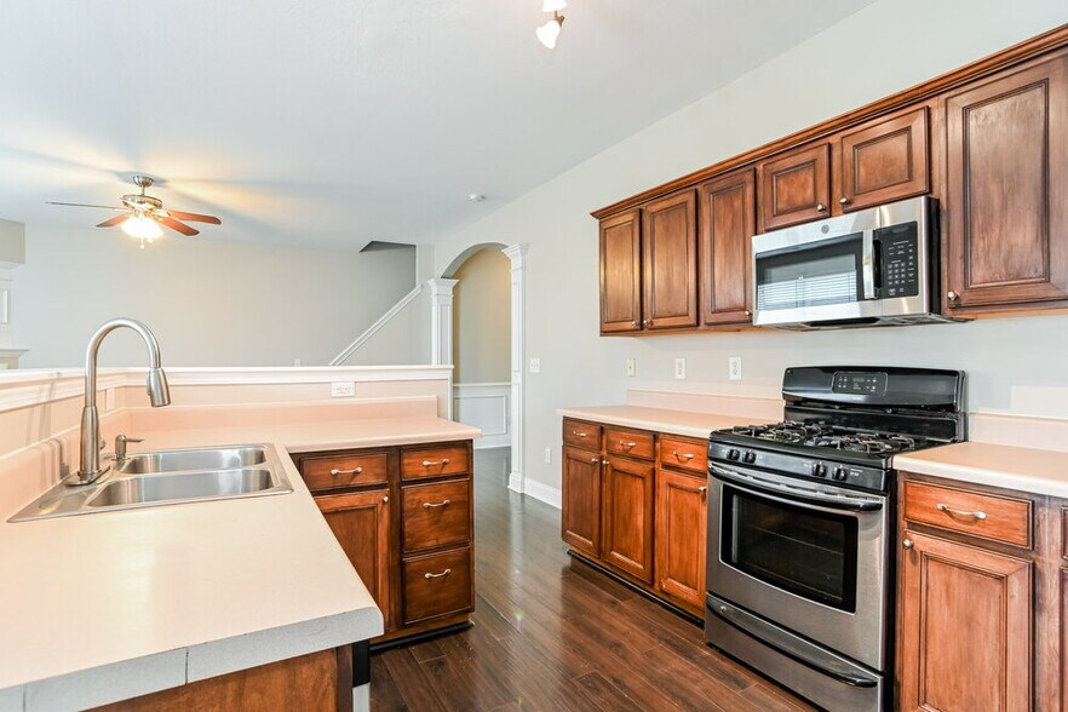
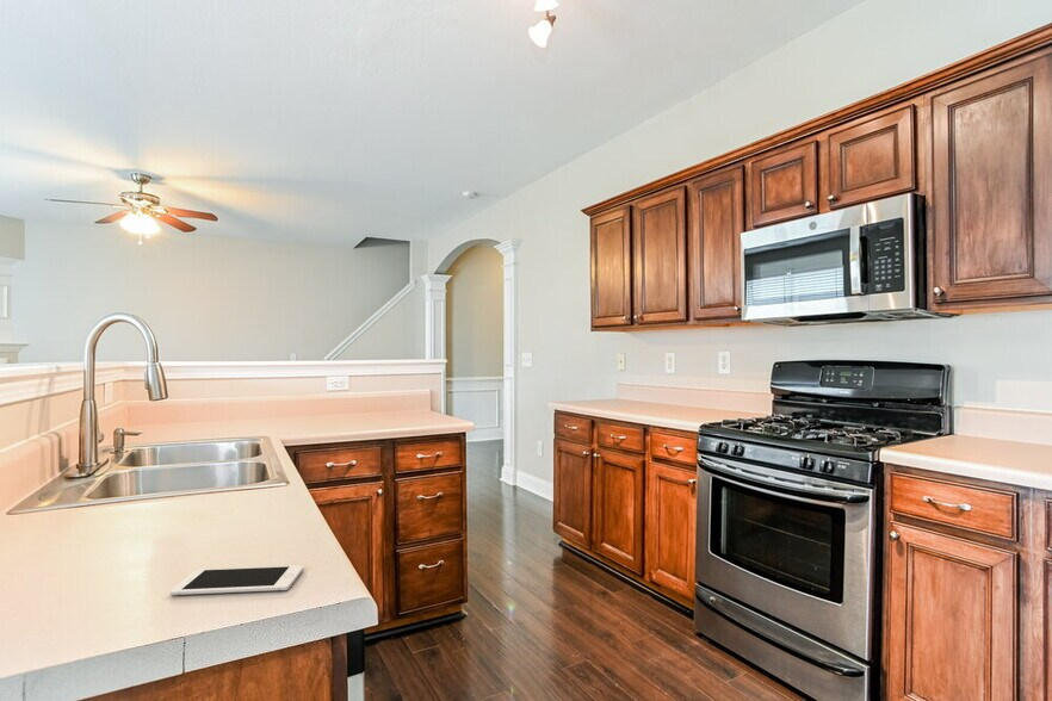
+ cell phone [169,564,304,596]
